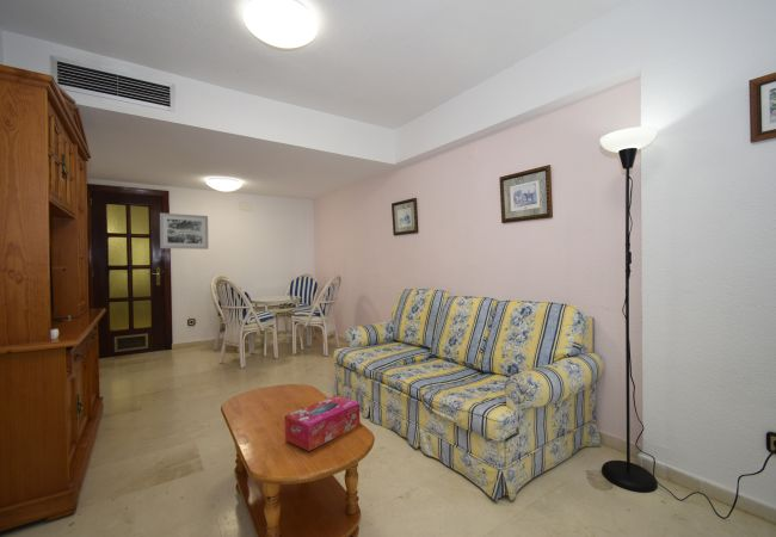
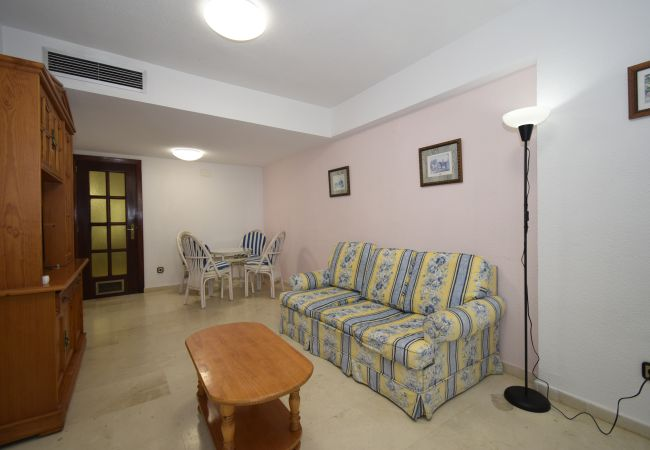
- tissue box [284,395,361,452]
- wall art [159,211,210,251]
